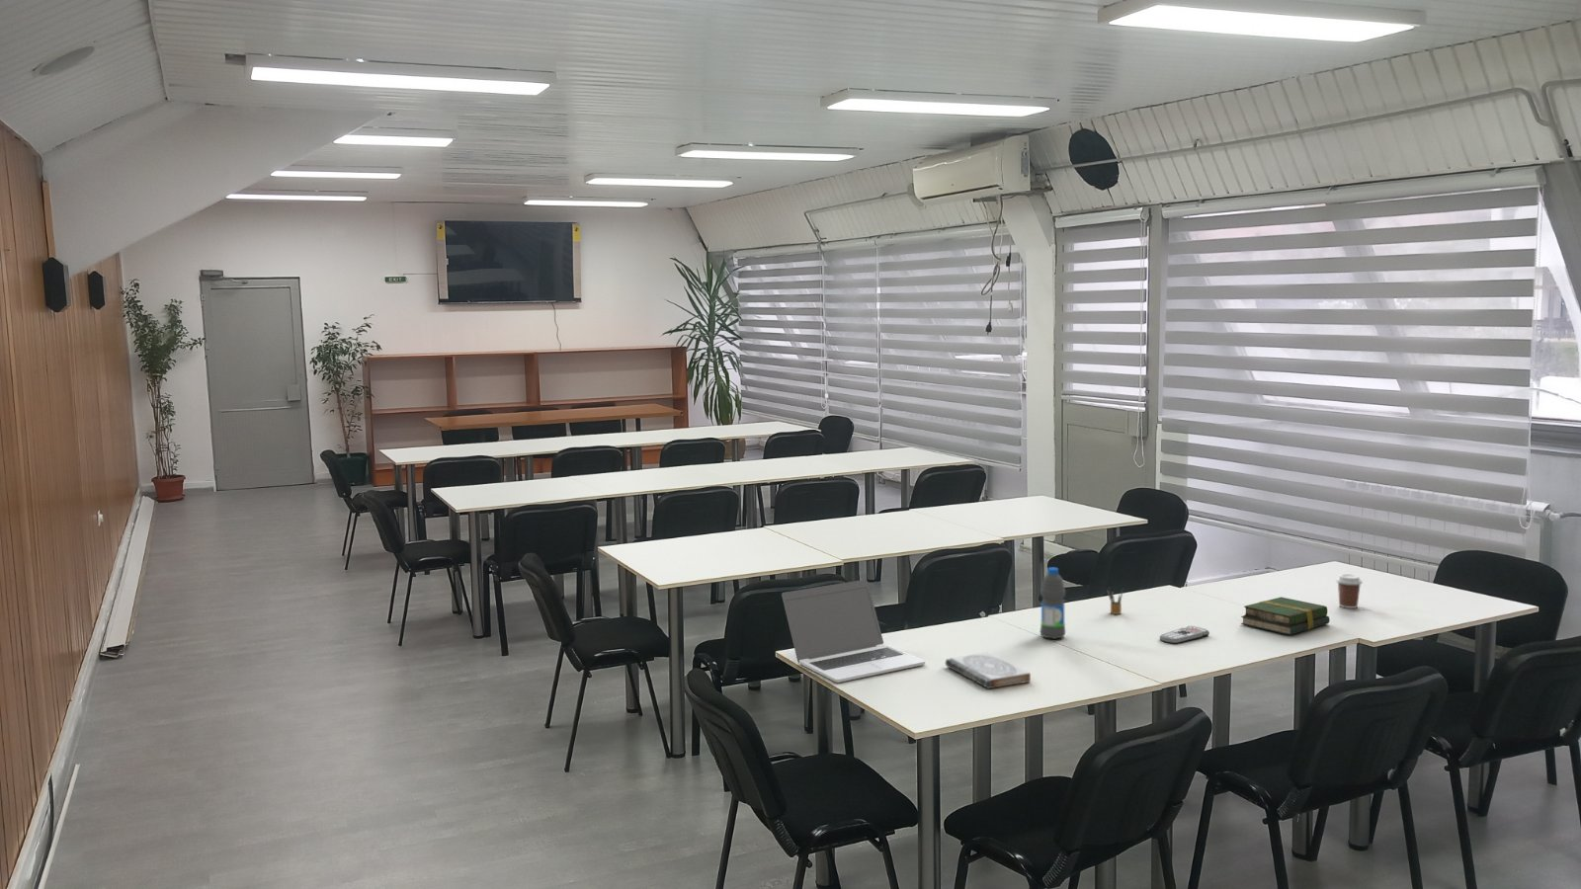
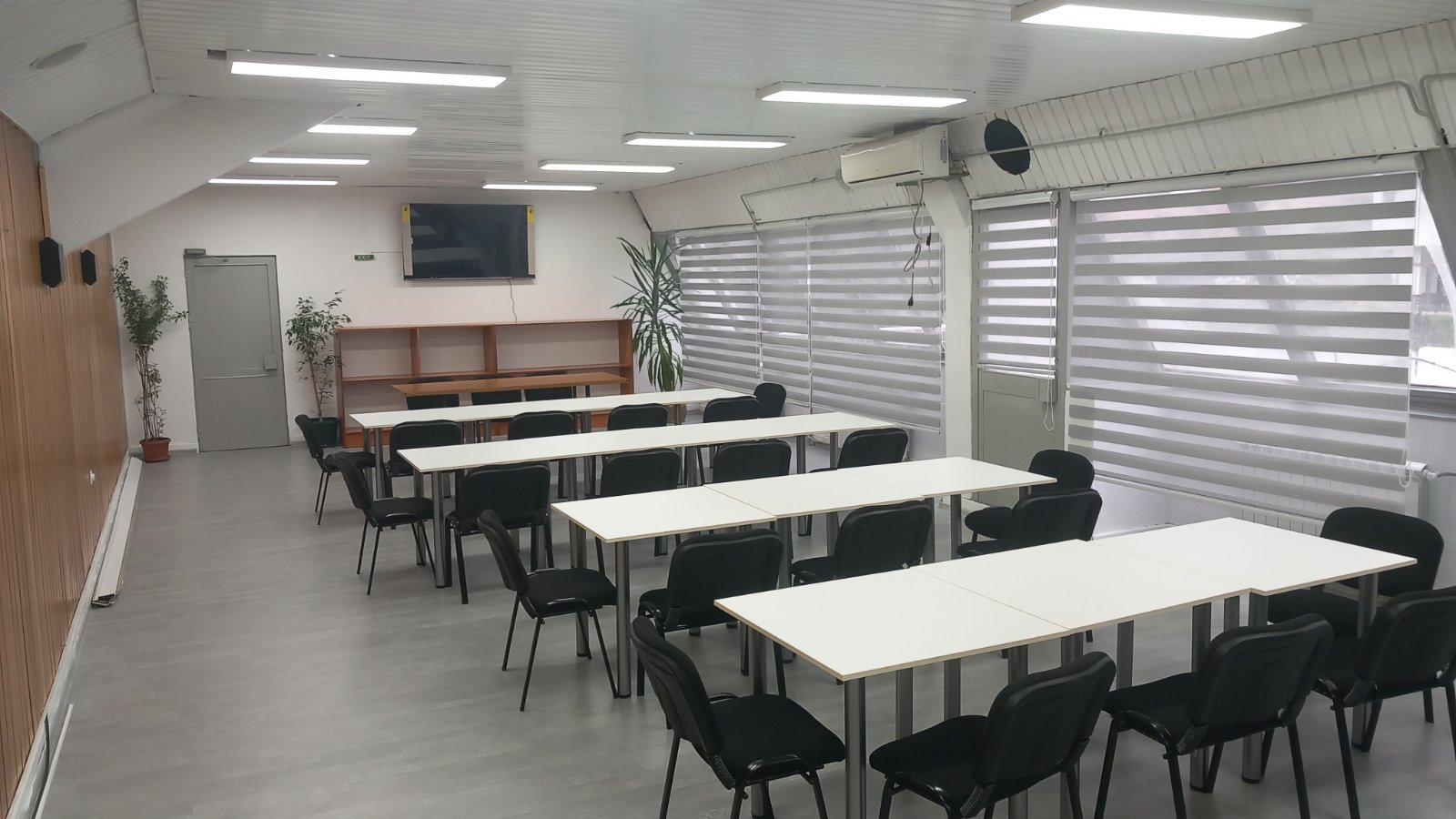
- pencil box [1105,586,1125,615]
- water bottle [1039,567,1066,640]
- book [944,652,1032,689]
- laptop [781,579,926,684]
- remote control [1159,625,1211,645]
- book [1240,596,1330,636]
- coffee cup [1335,573,1364,609]
